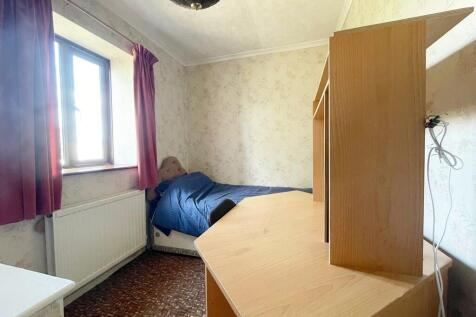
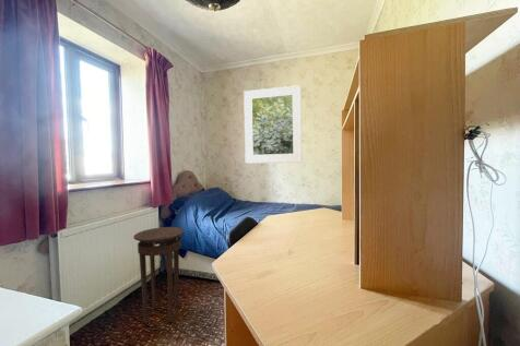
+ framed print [243,84,303,165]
+ stool [132,226,185,325]
